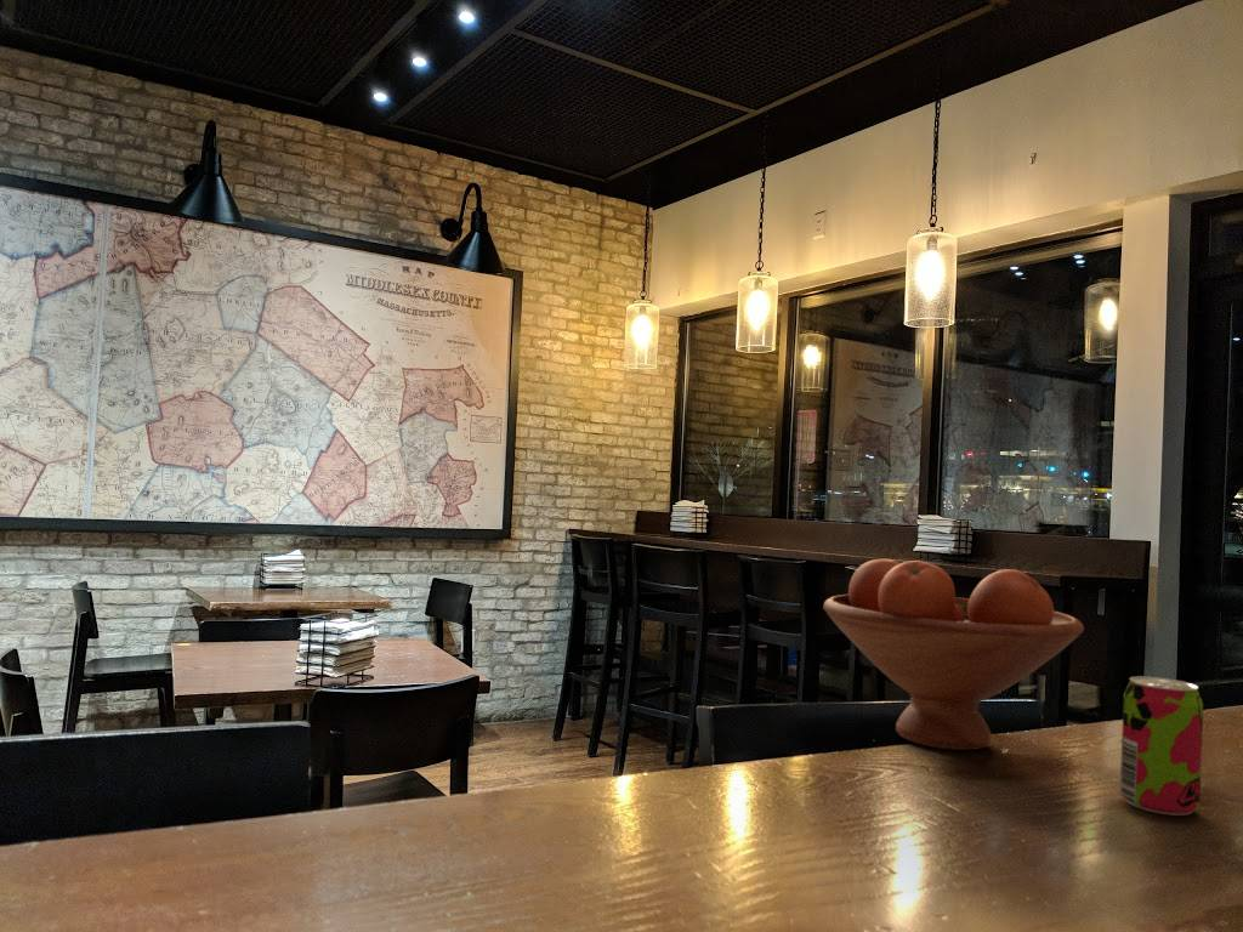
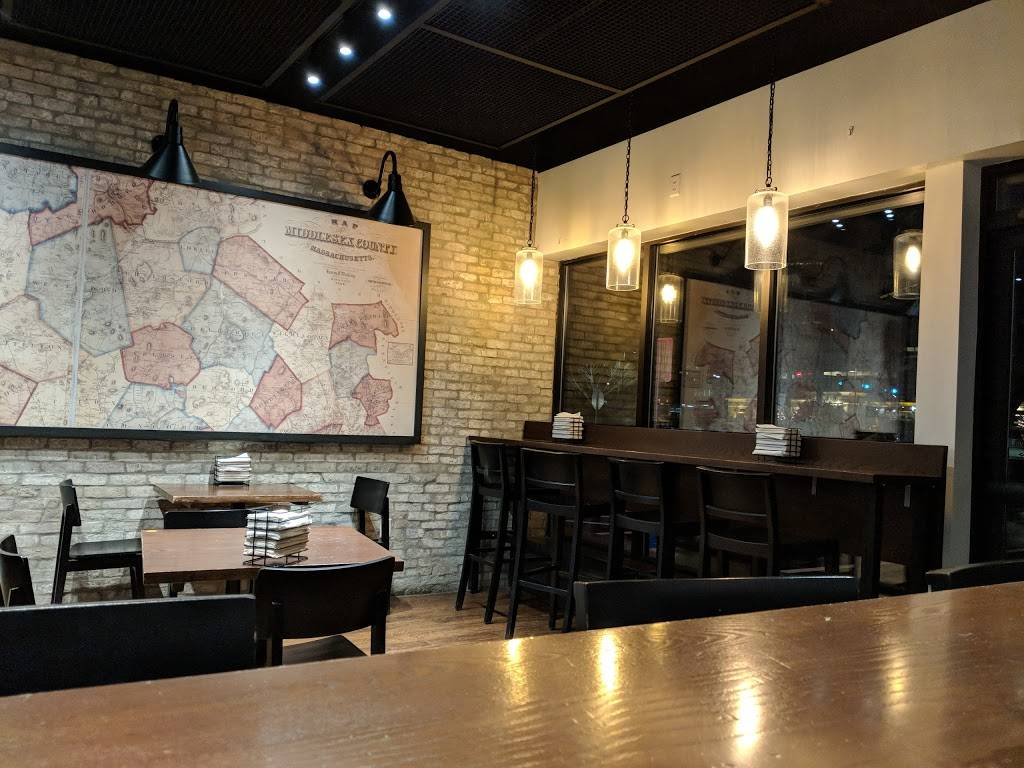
- fruit bowl [822,558,1085,751]
- beverage can [1119,675,1204,817]
